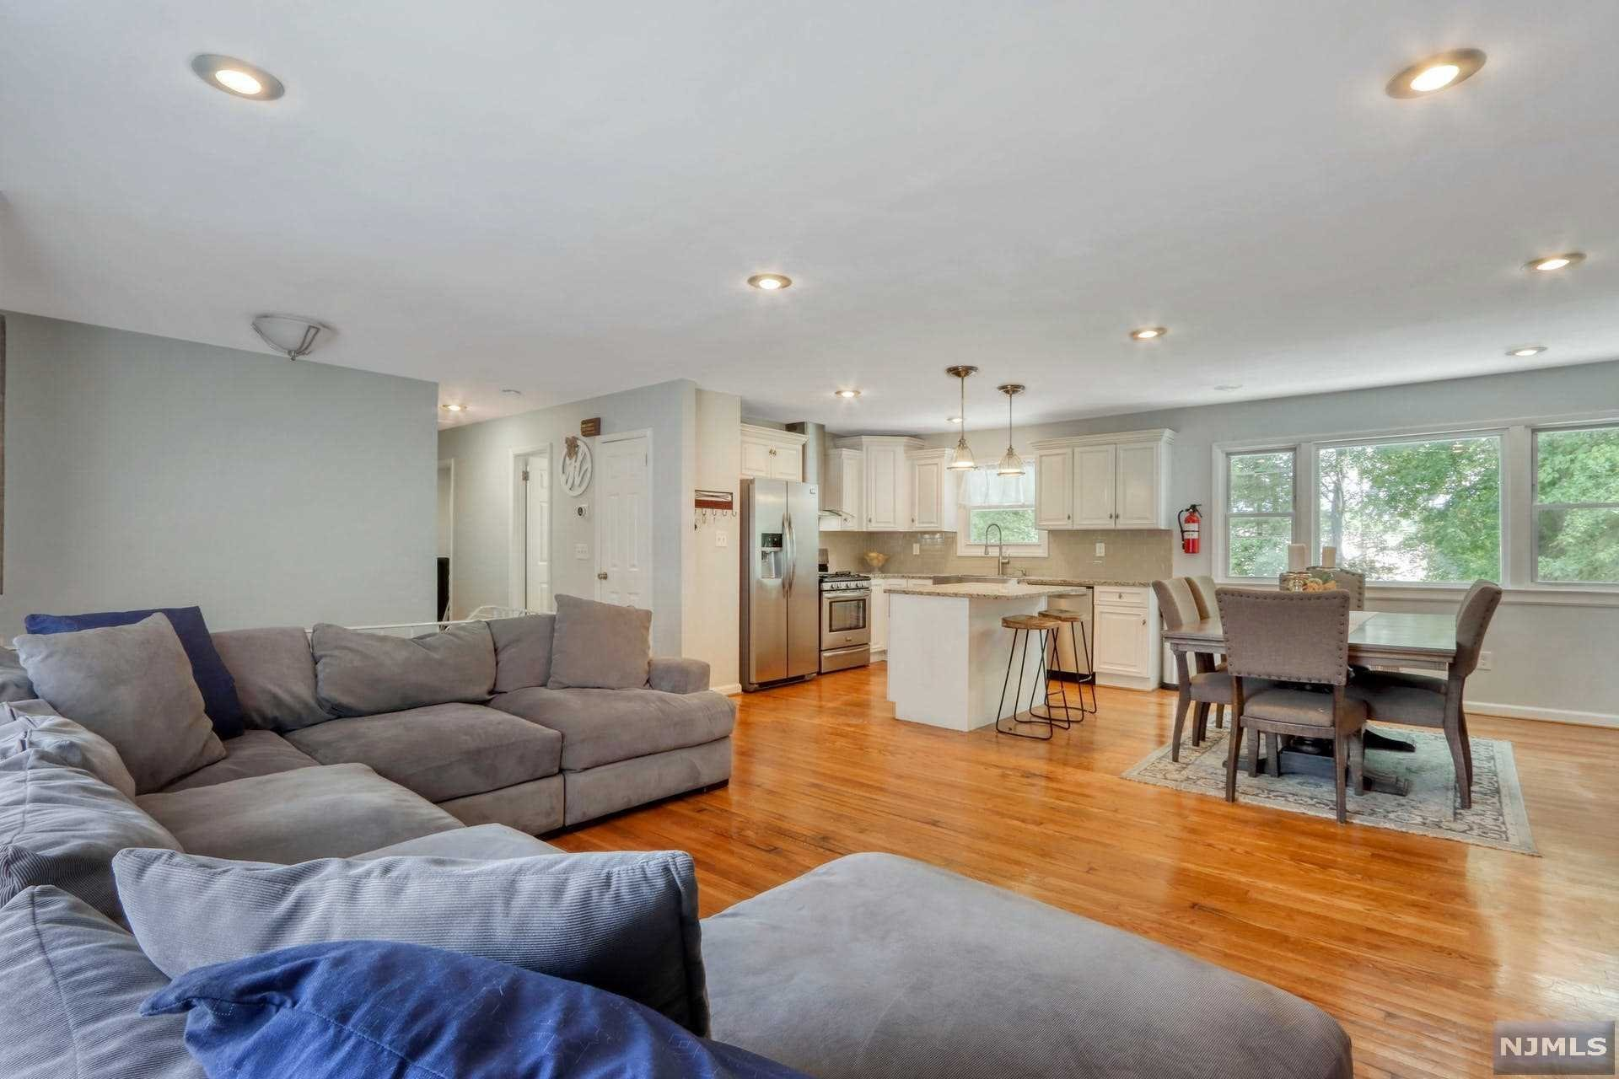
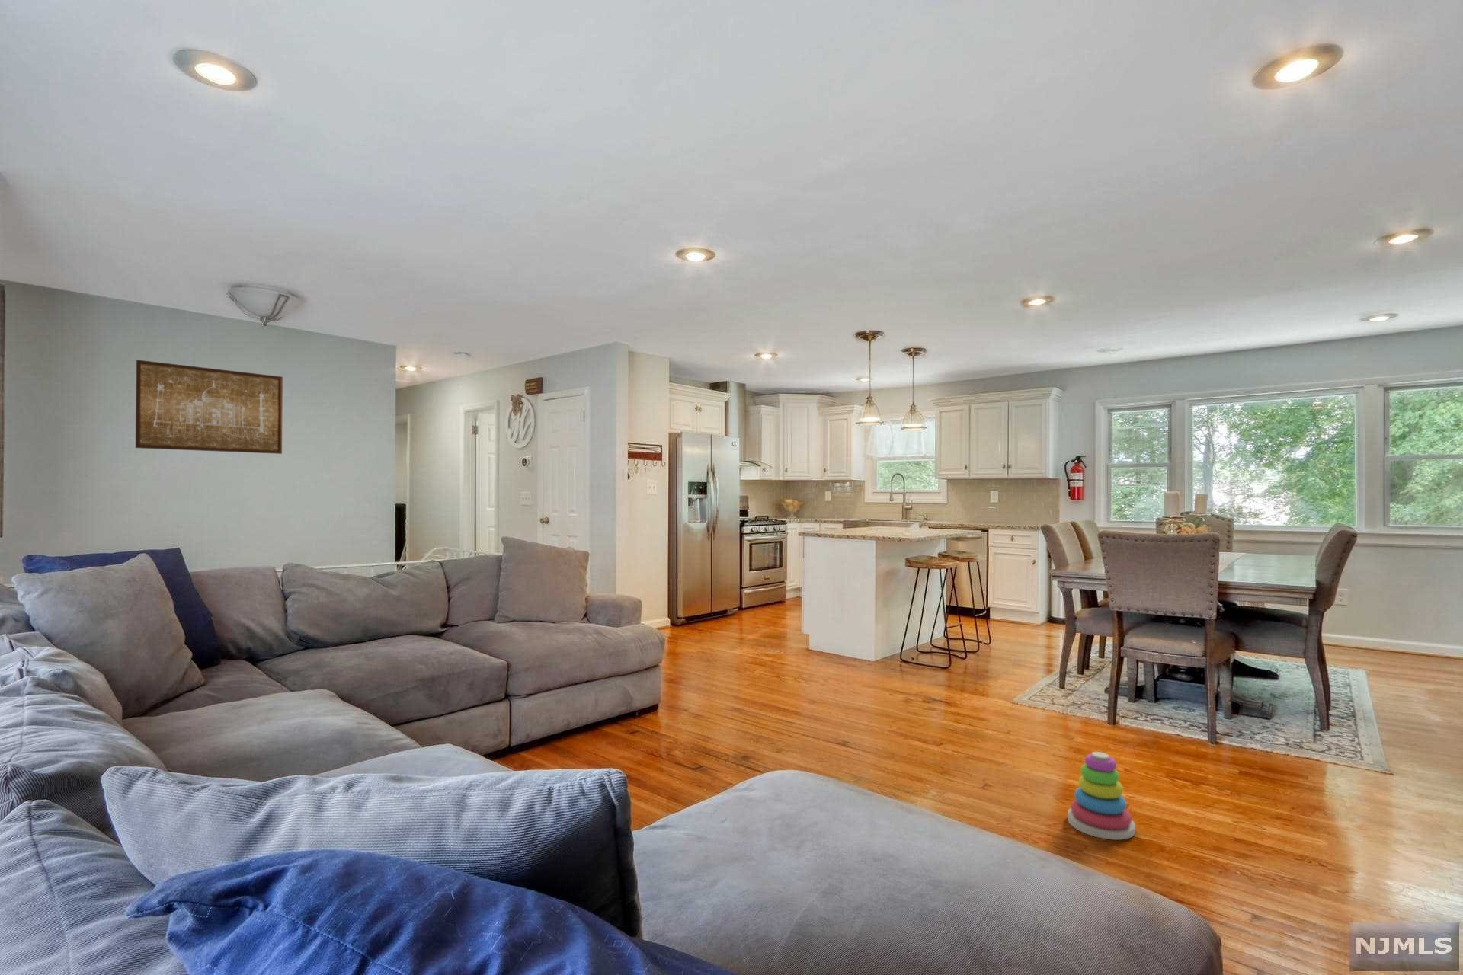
+ stacking toy [1067,751,1136,841]
+ wall art [135,359,283,455]
